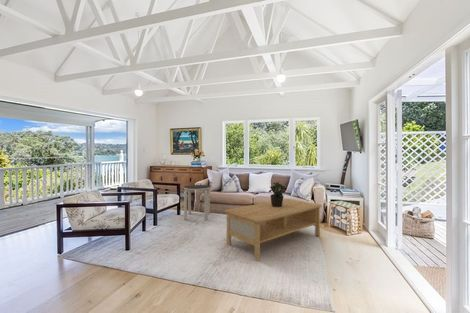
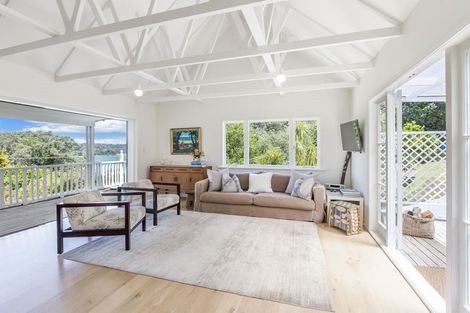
- potted plant [268,180,288,207]
- side table [183,184,212,221]
- coffee table [223,198,323,261]
